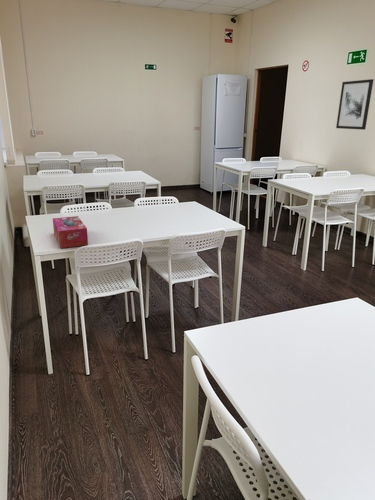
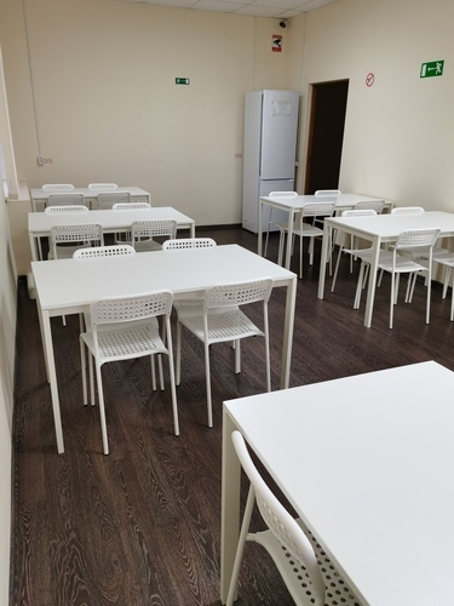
- tissue box [52,215,89,249]
- wall art [335,78,374,131]
